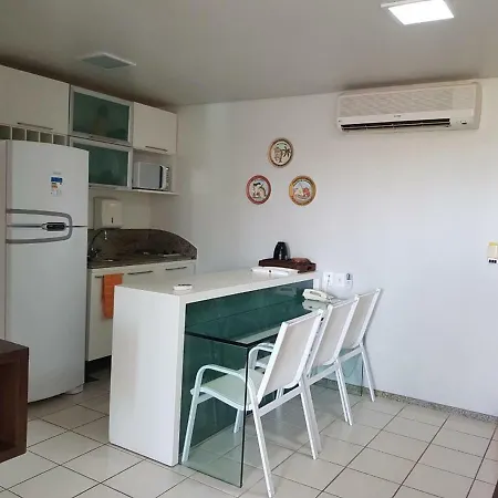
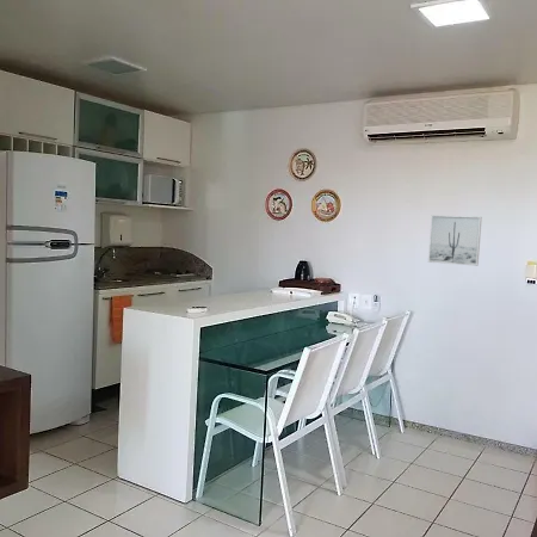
+ wall art [427,214,483,267]
